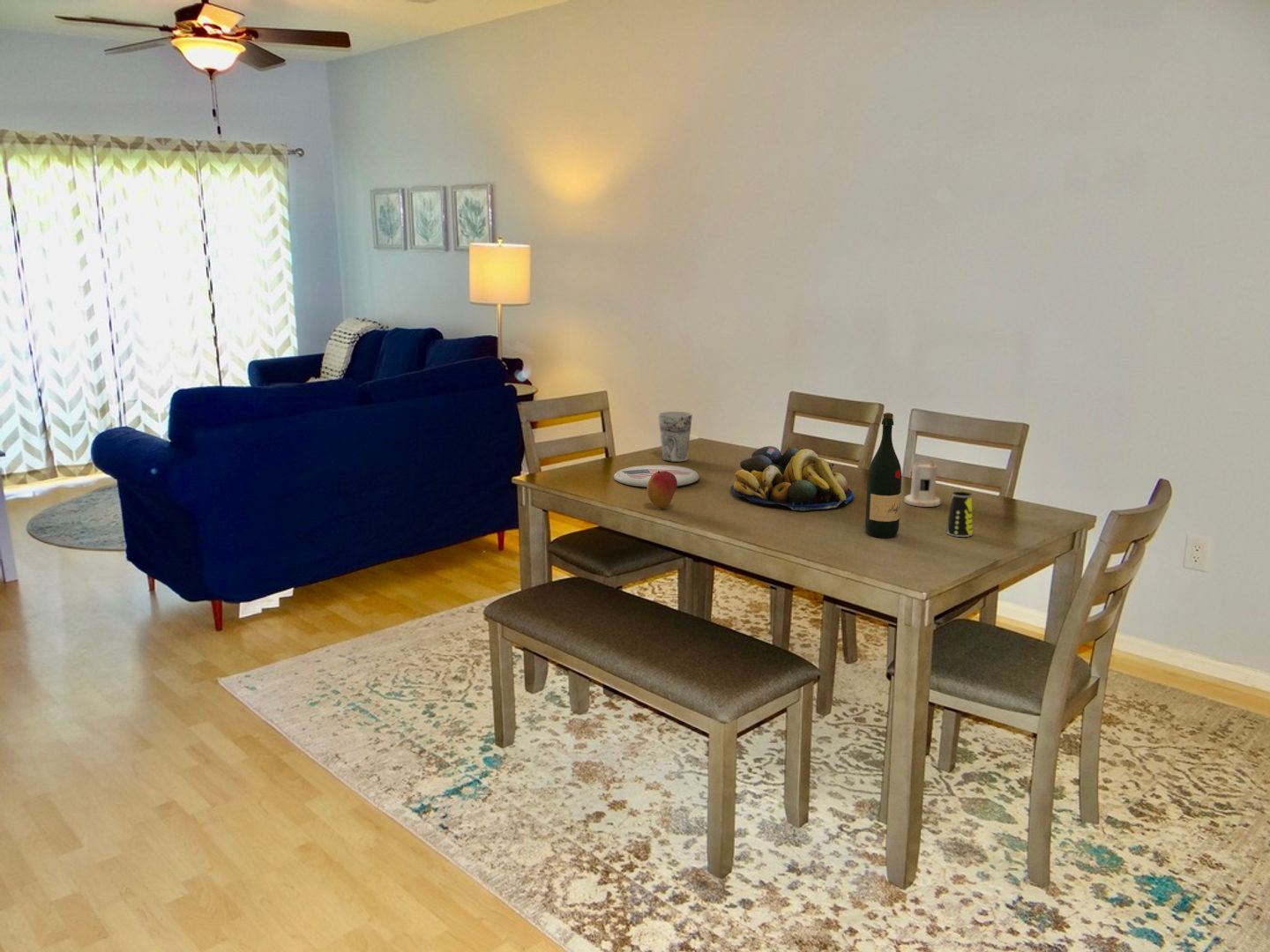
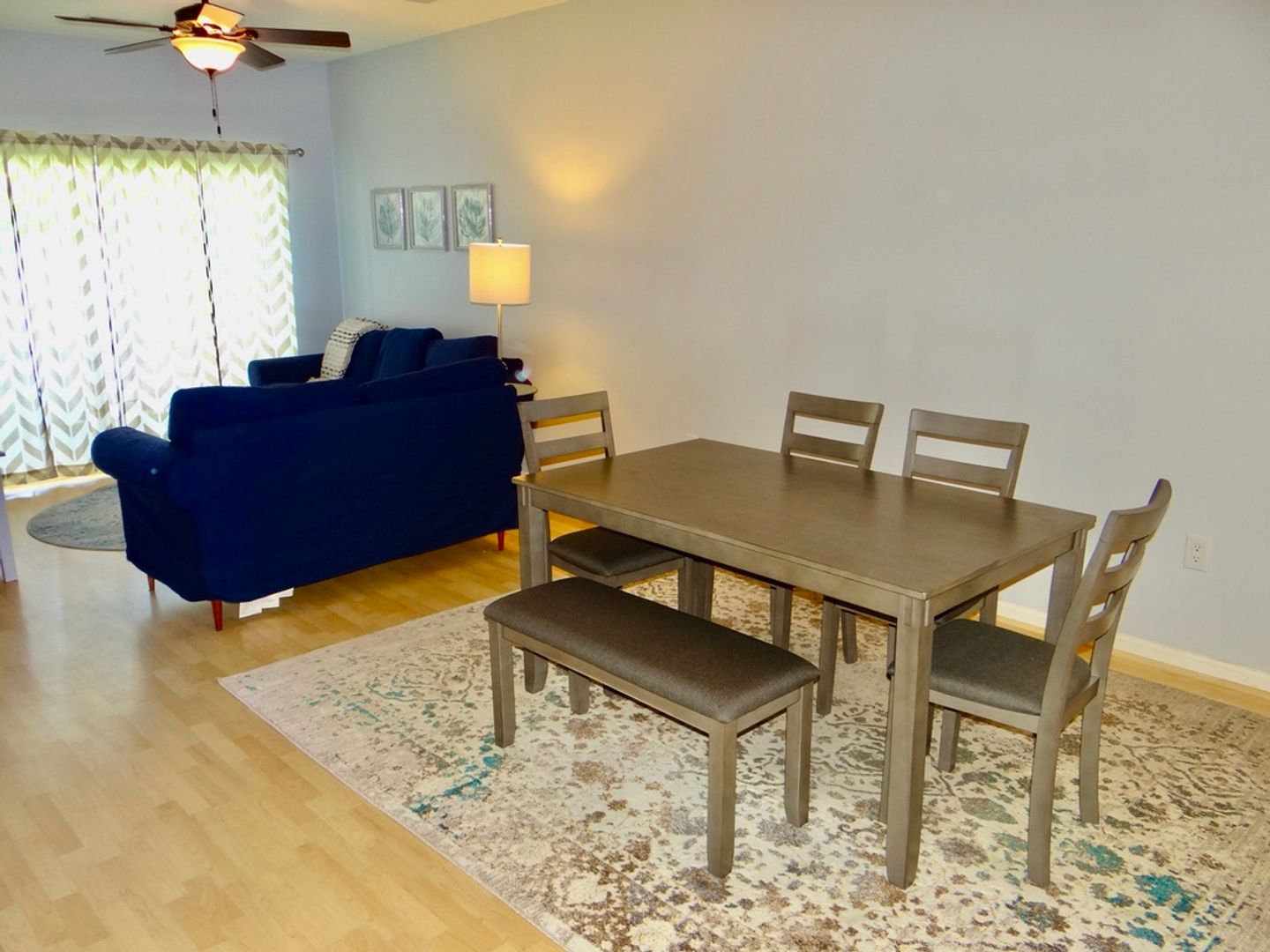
- plate [613,465,701,488]
- cup [945,491,974,538]
- candle [903,459,941,508]
- wine bottle [864,412,903,539]
- fruit bowl [729,445,855,511]
- cup [658,411,693,463]
- fruit [646,471,677,509]
